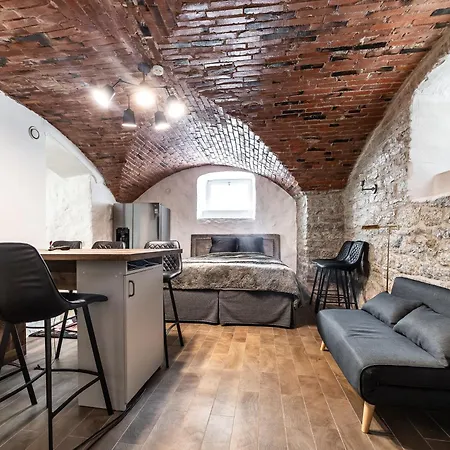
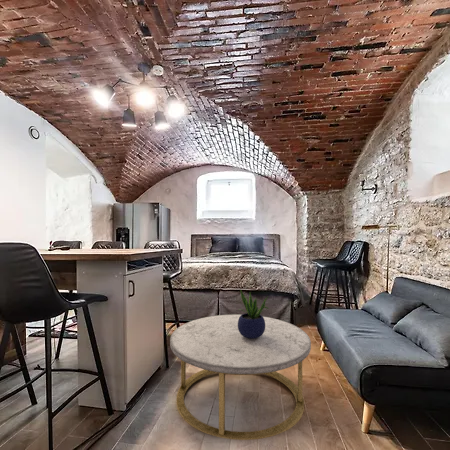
+ potted plant [238,288,269,339]
+ coffee table [169,314,312,441]
